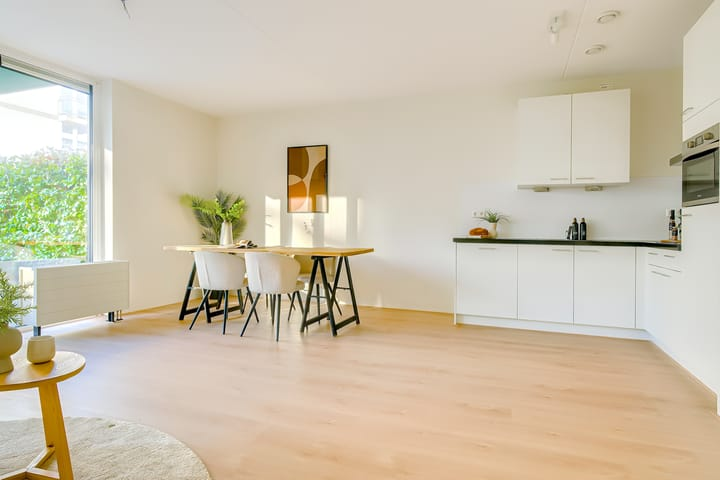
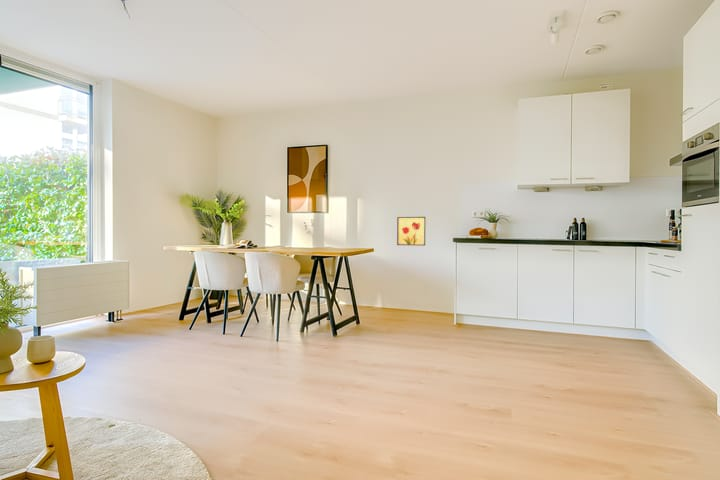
+ wall art [396,216,426,246]
